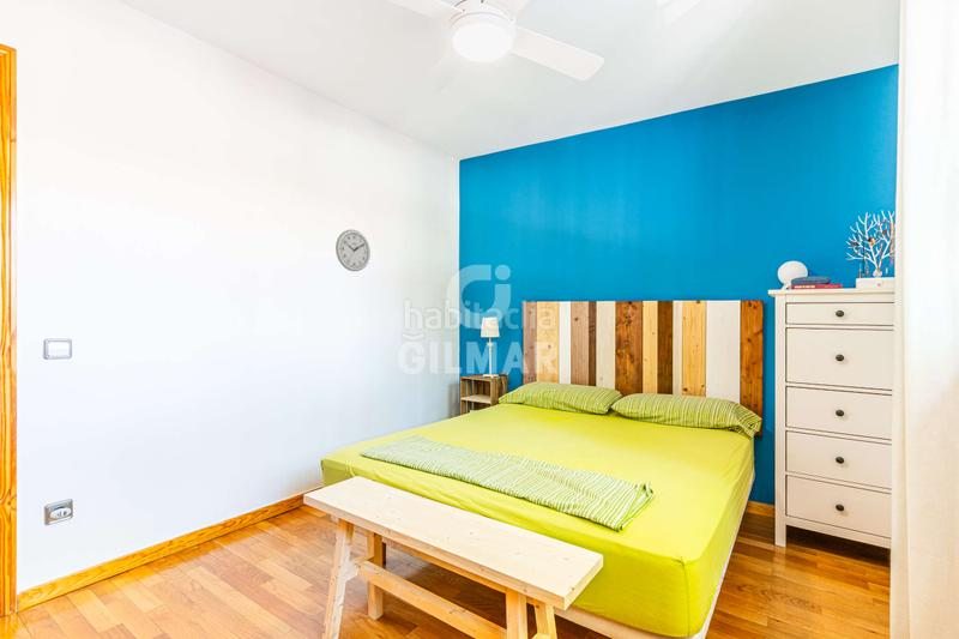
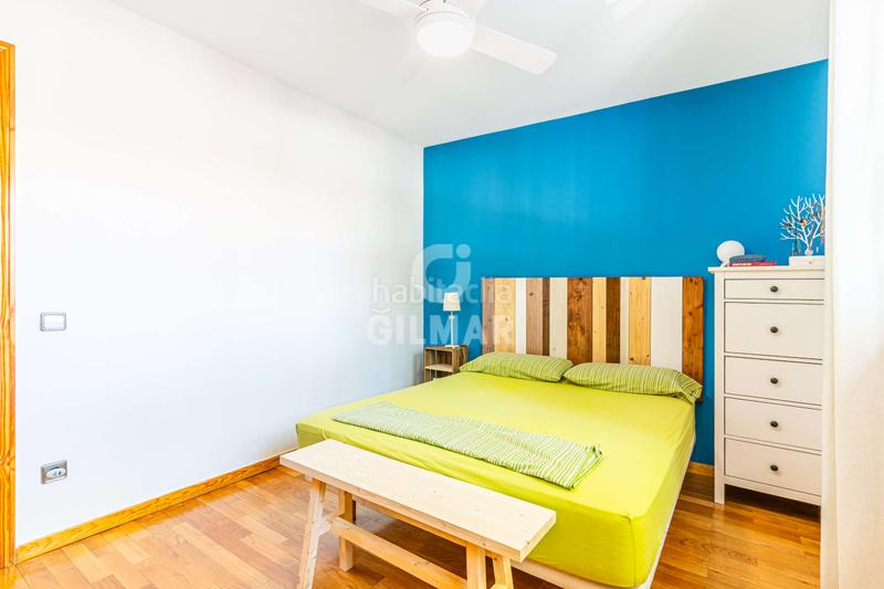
- wall clock [334,229,372,272]
